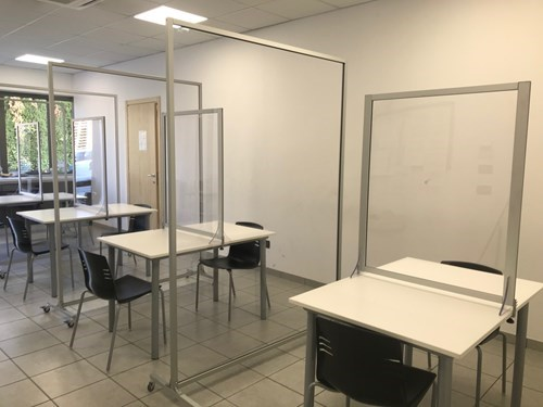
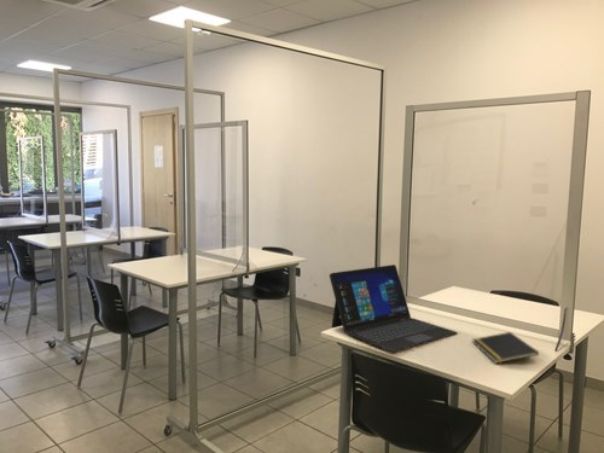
+ notepad [471,331,540,365]
+ laptop [329,263,459,353]
